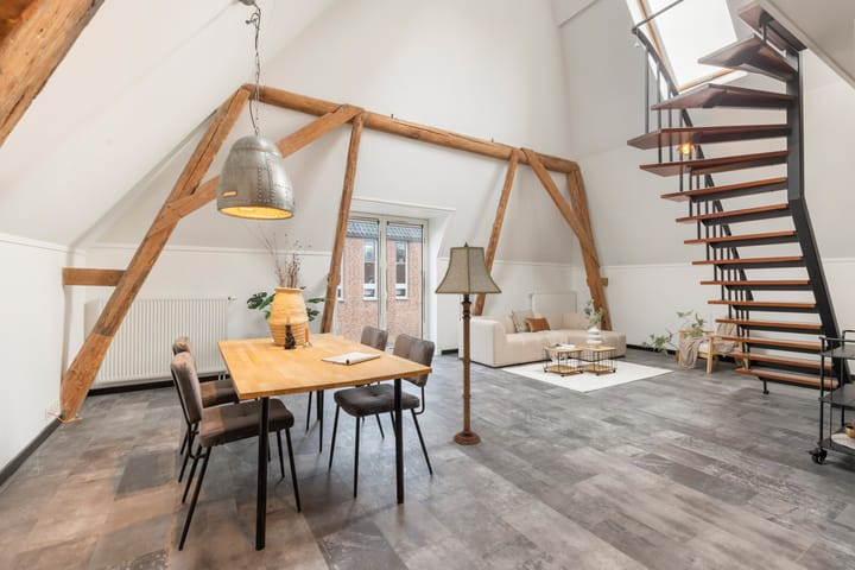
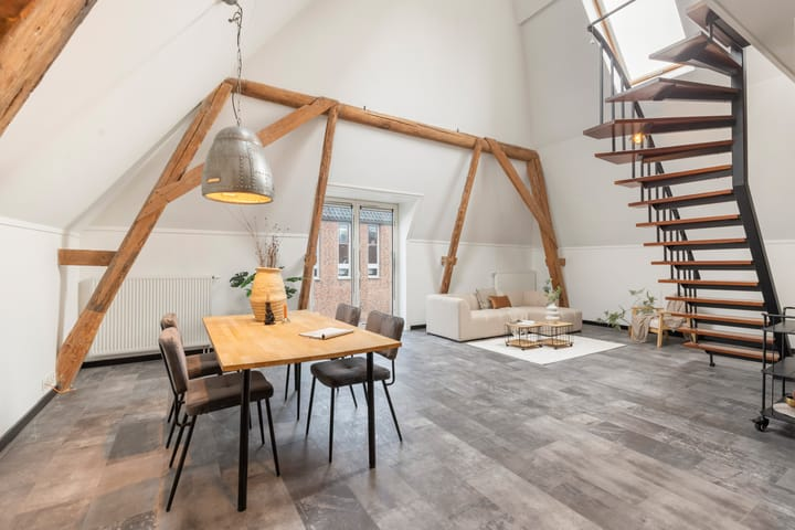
- floor lamp [433,241,504,445]
